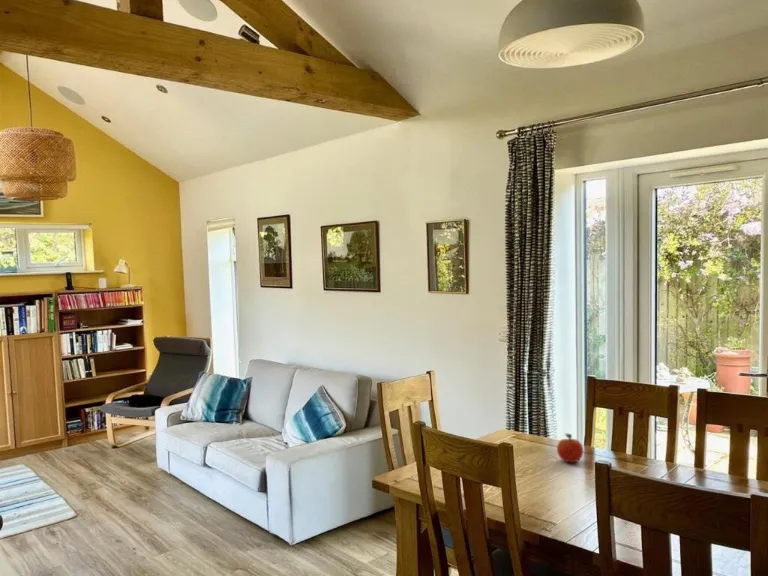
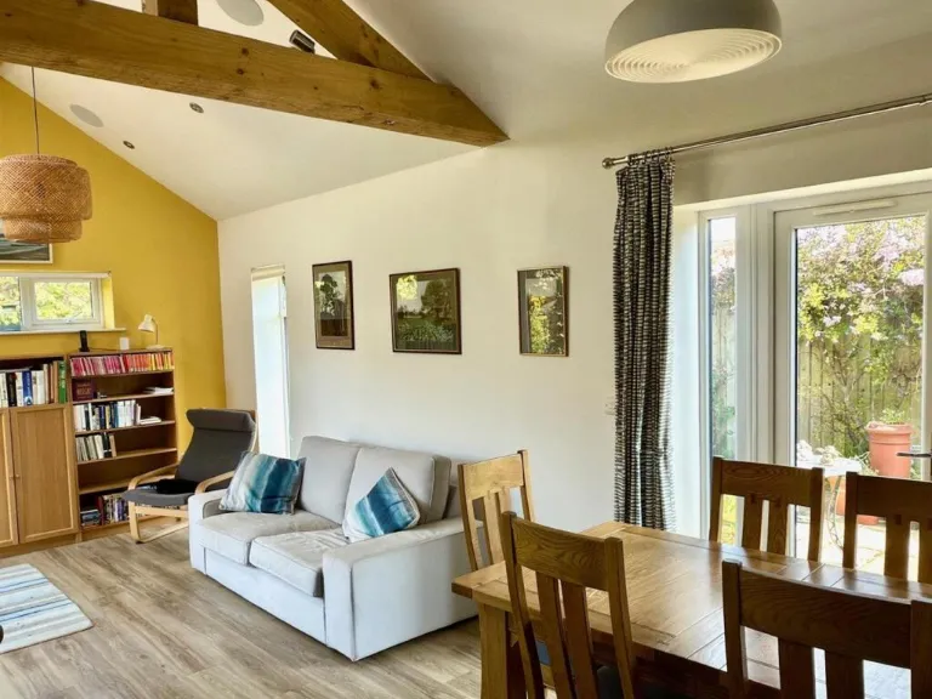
- fruit [556,433,584,464]
